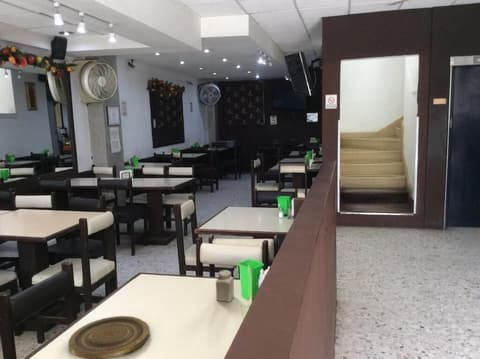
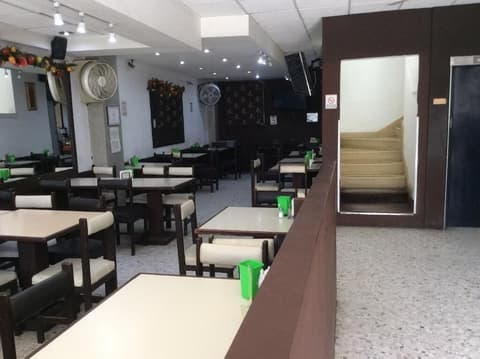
- plate [68,315,151,359]
- salt shaker [215,269,235,303]
